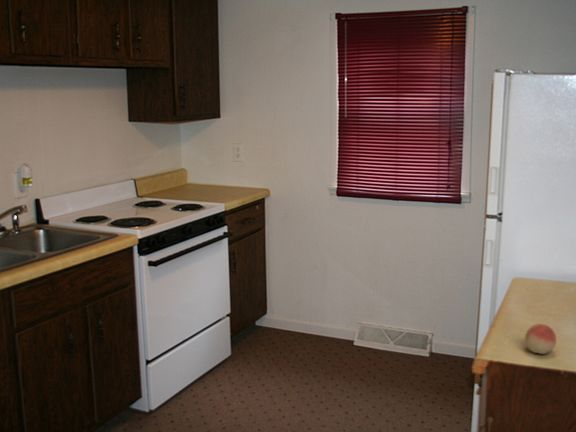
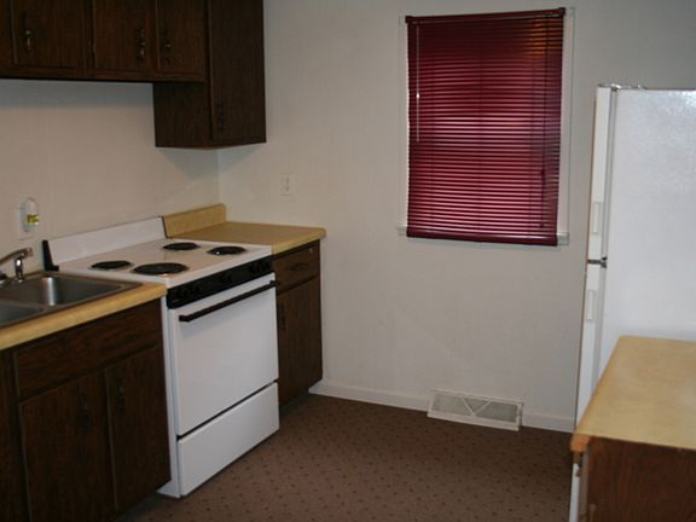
- fruit [524,323,557,355]
